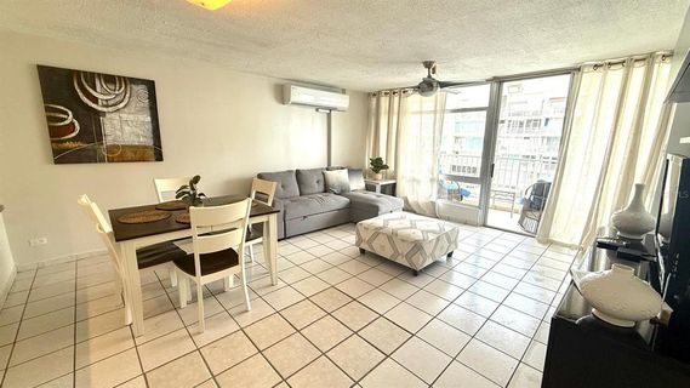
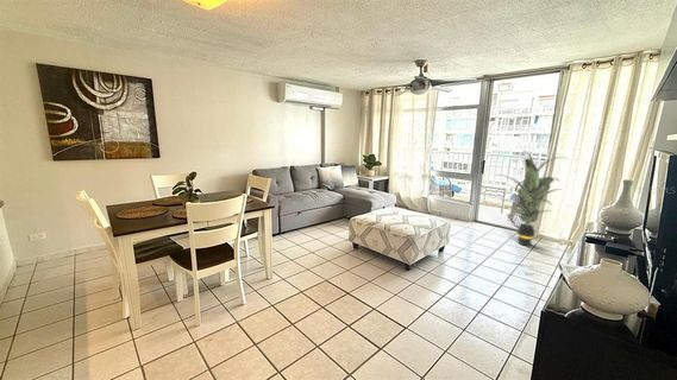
+ indoor plant [493,150,569,247]
